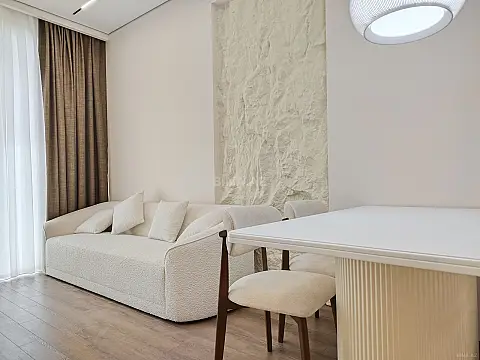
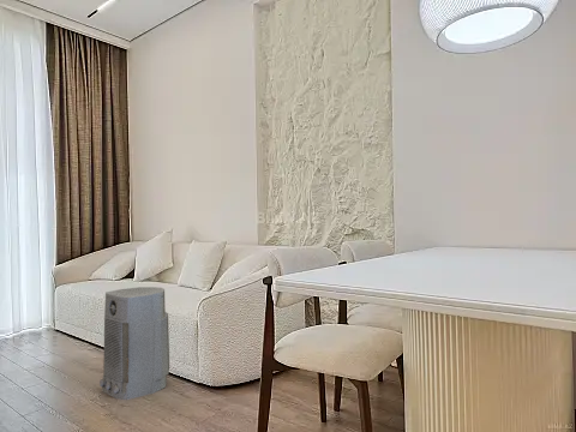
+ air purifier [98,286,170,401]
